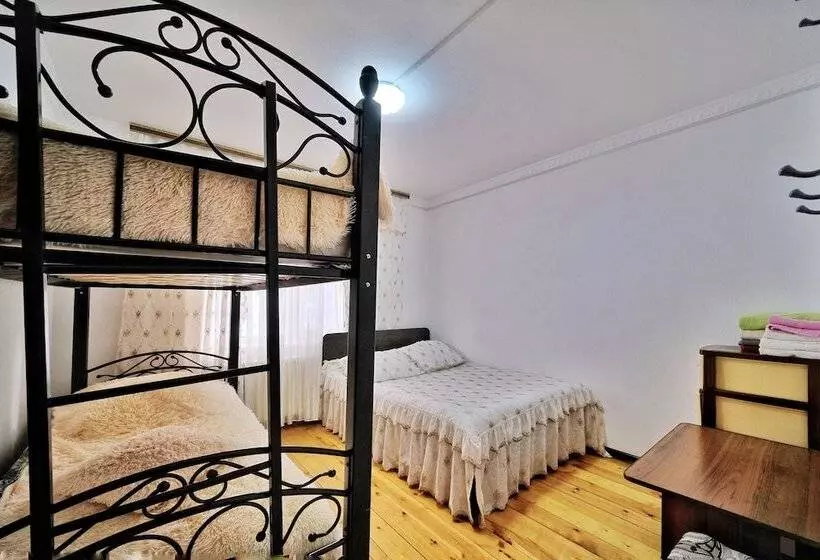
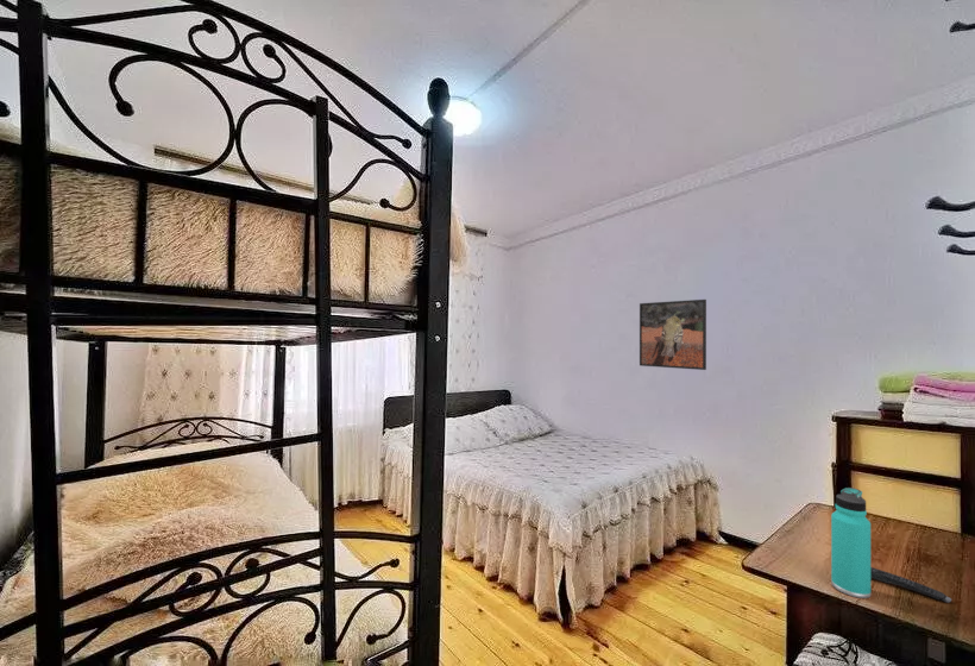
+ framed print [639,299,707,371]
+ remote control [870,566,952,604]
+ thermos bottle [830,486,872,599]
